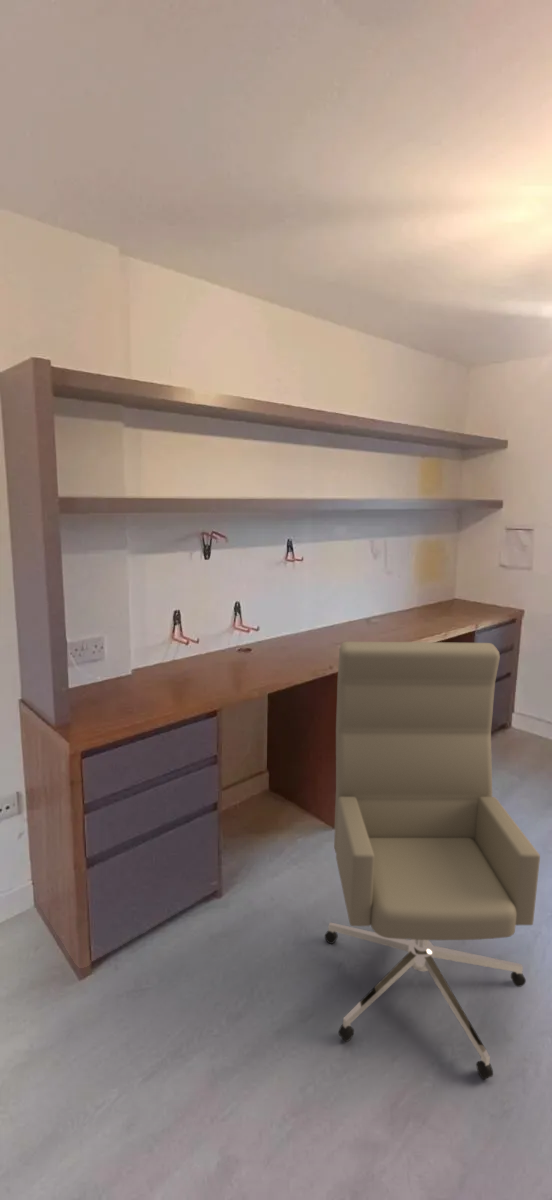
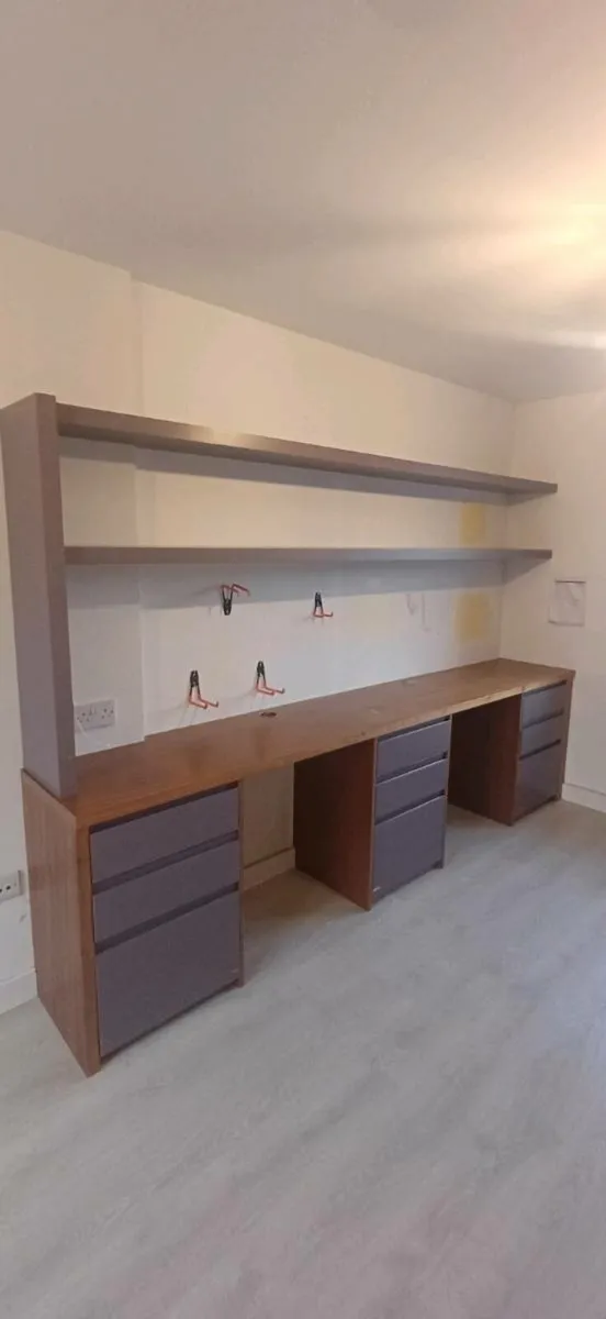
- office chair [324,641,541,1080]
